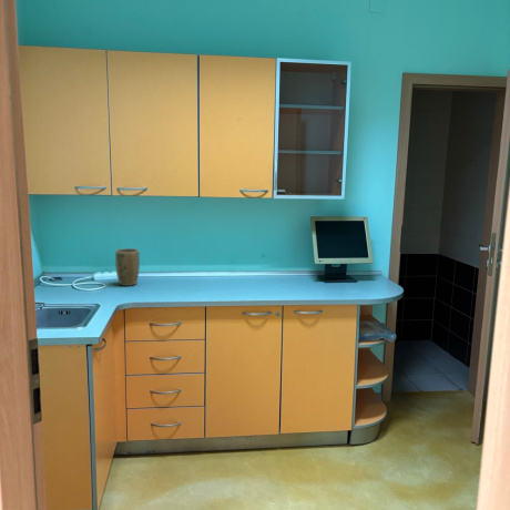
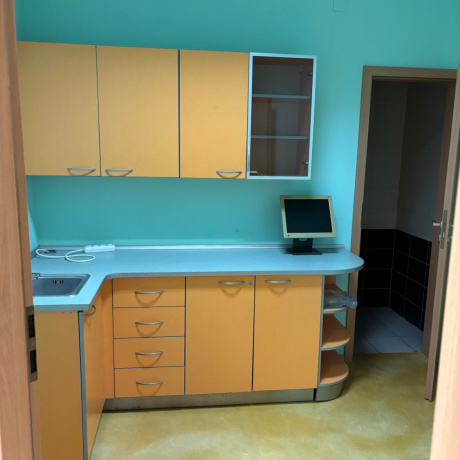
- plant pot [114,247,141,287]
